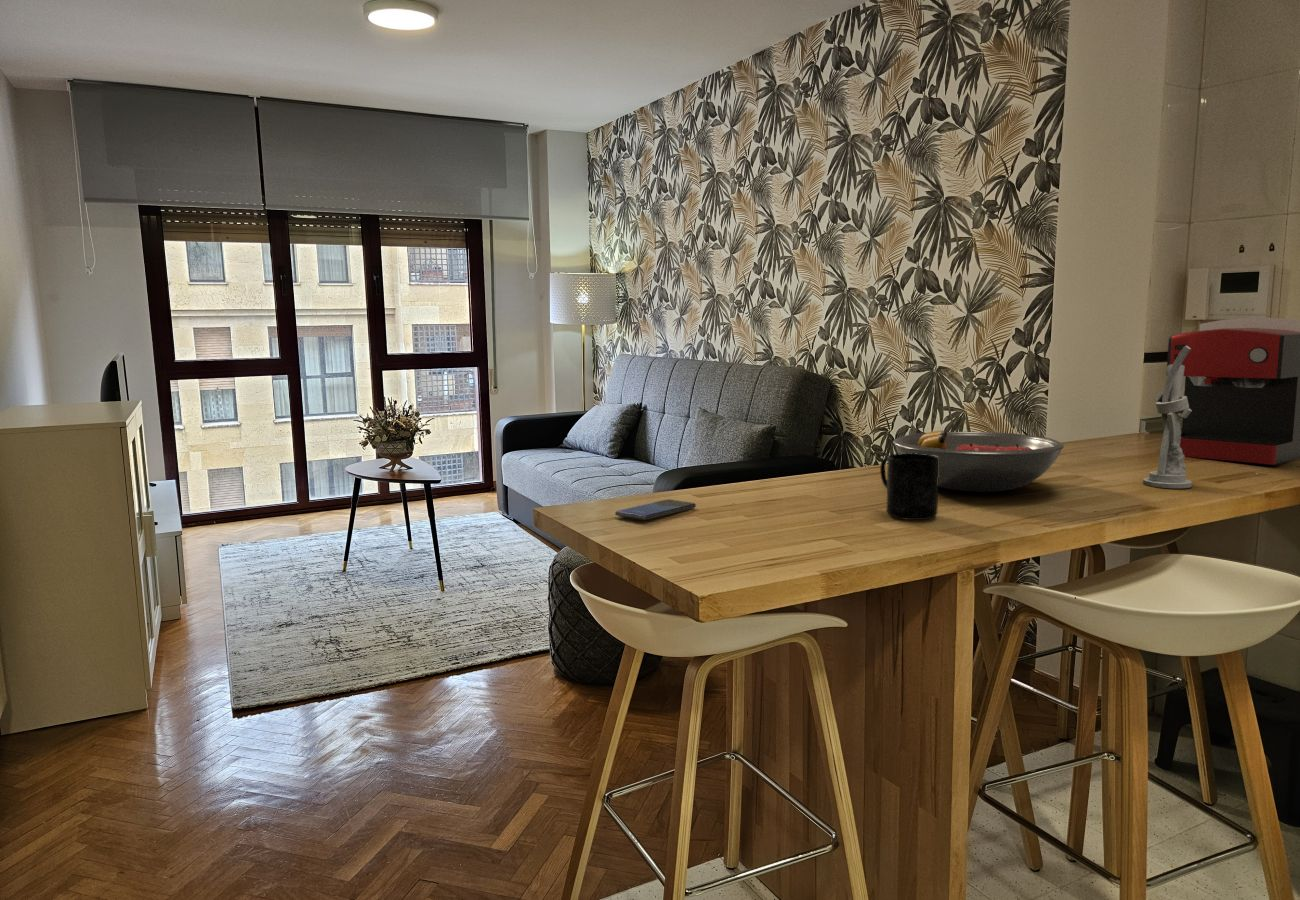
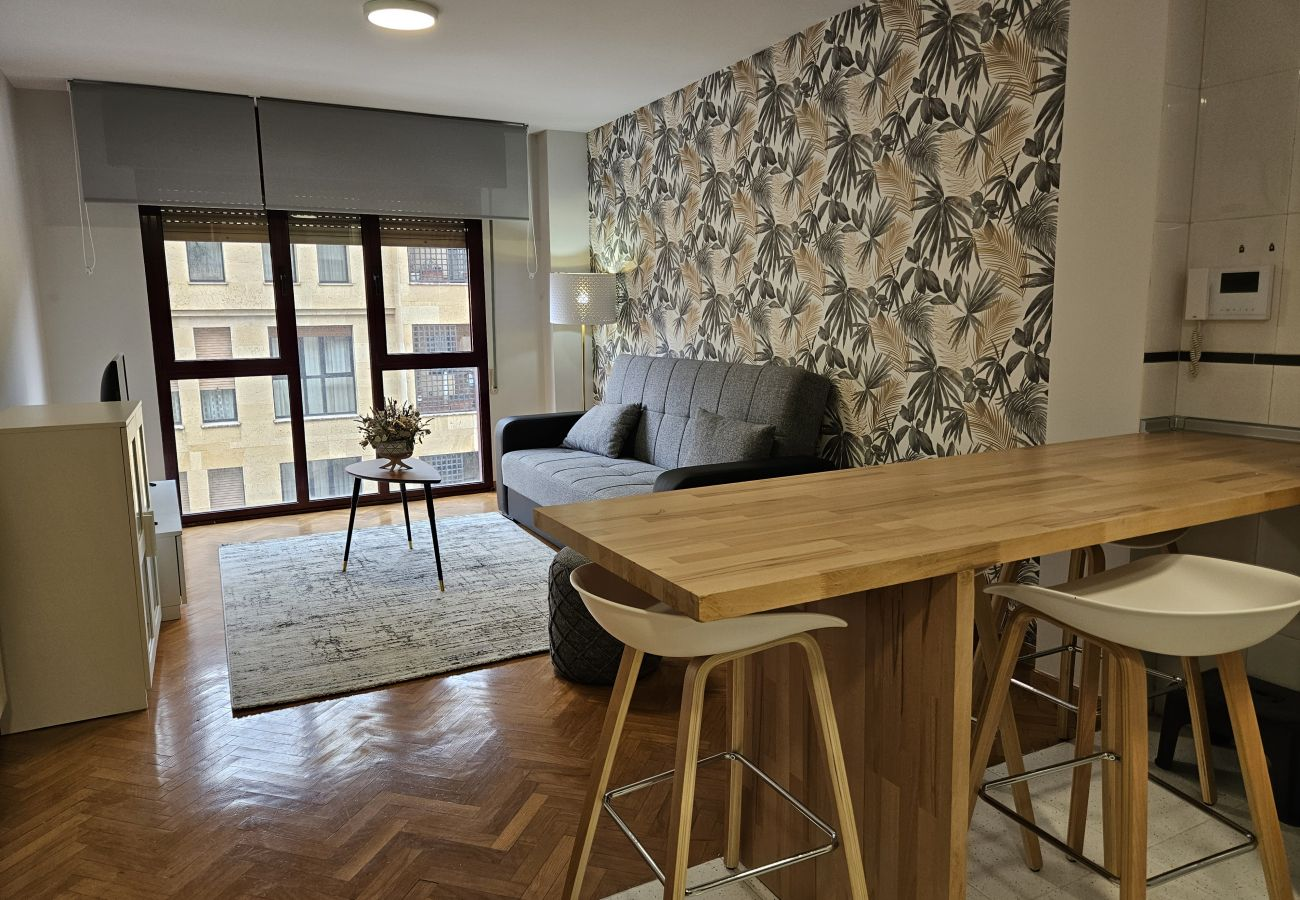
- smartphone [614,498,697,521]
- fruit bowl [892,429,1065,493]
- utensil holder [1142,346,1193,490]
- mug [879,453,939,521]
- coffee maker [1165,316,1300,466]
